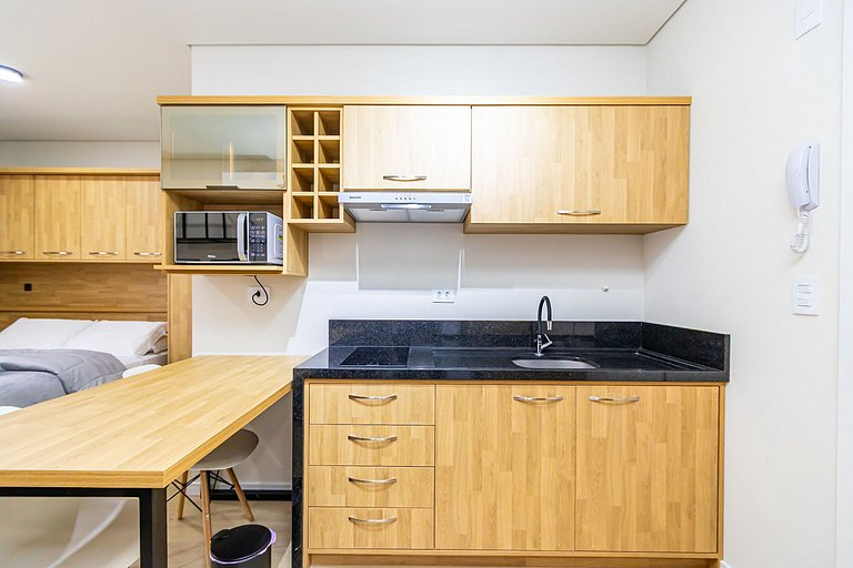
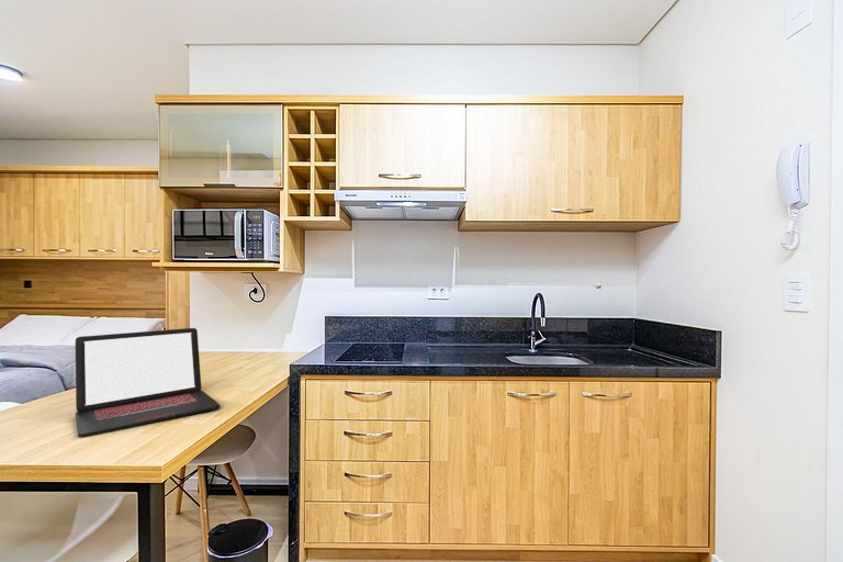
+ laptop [75,327,222,438]
